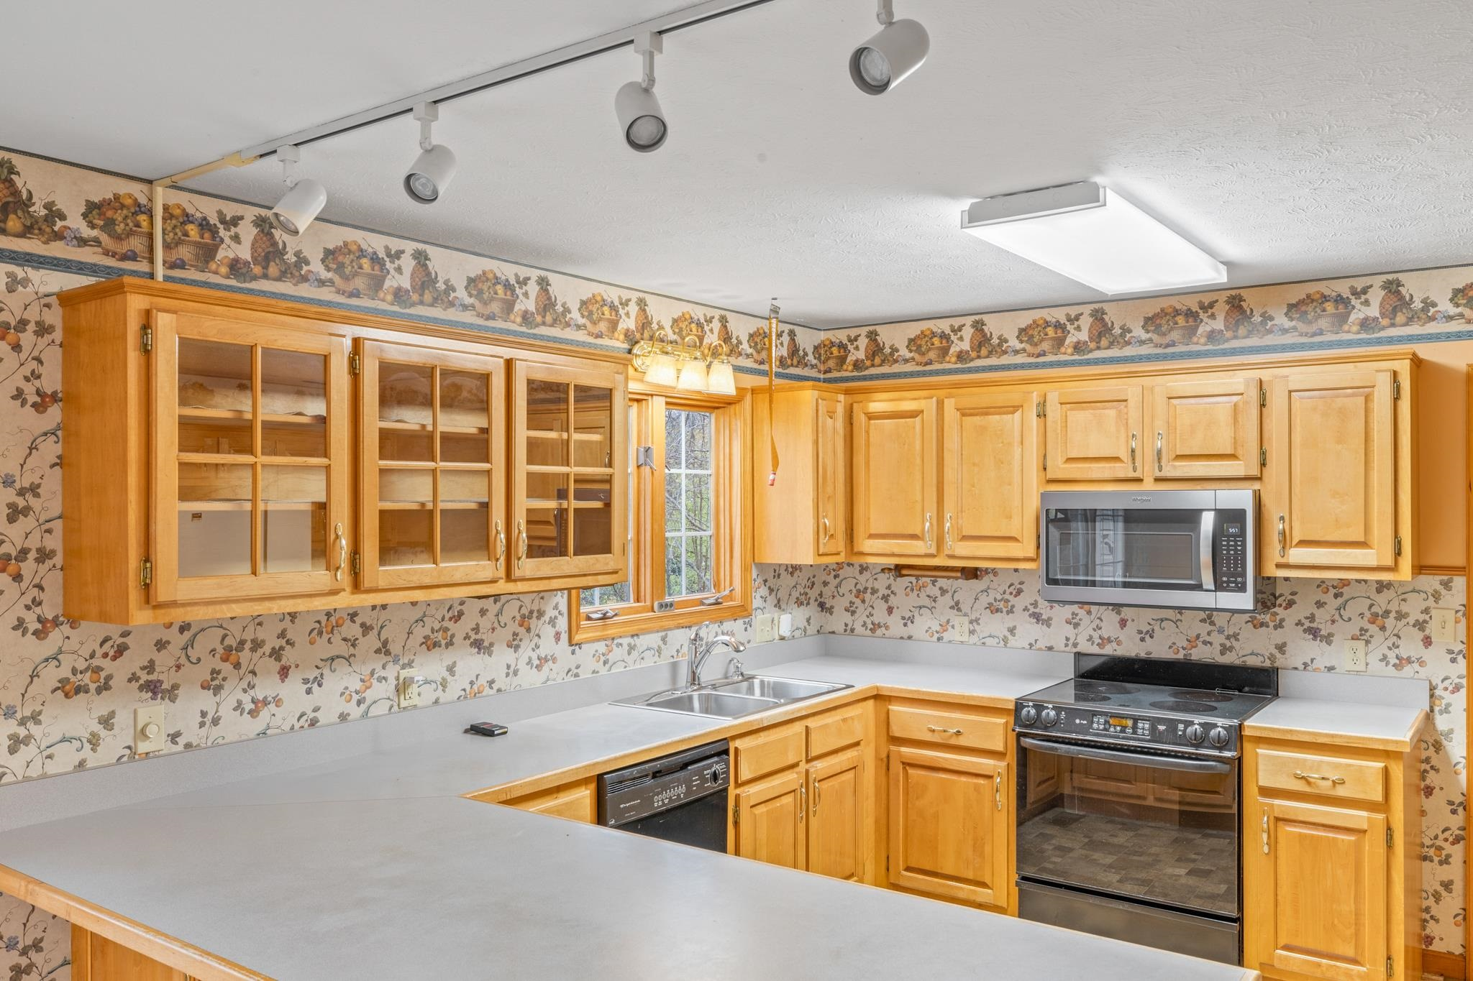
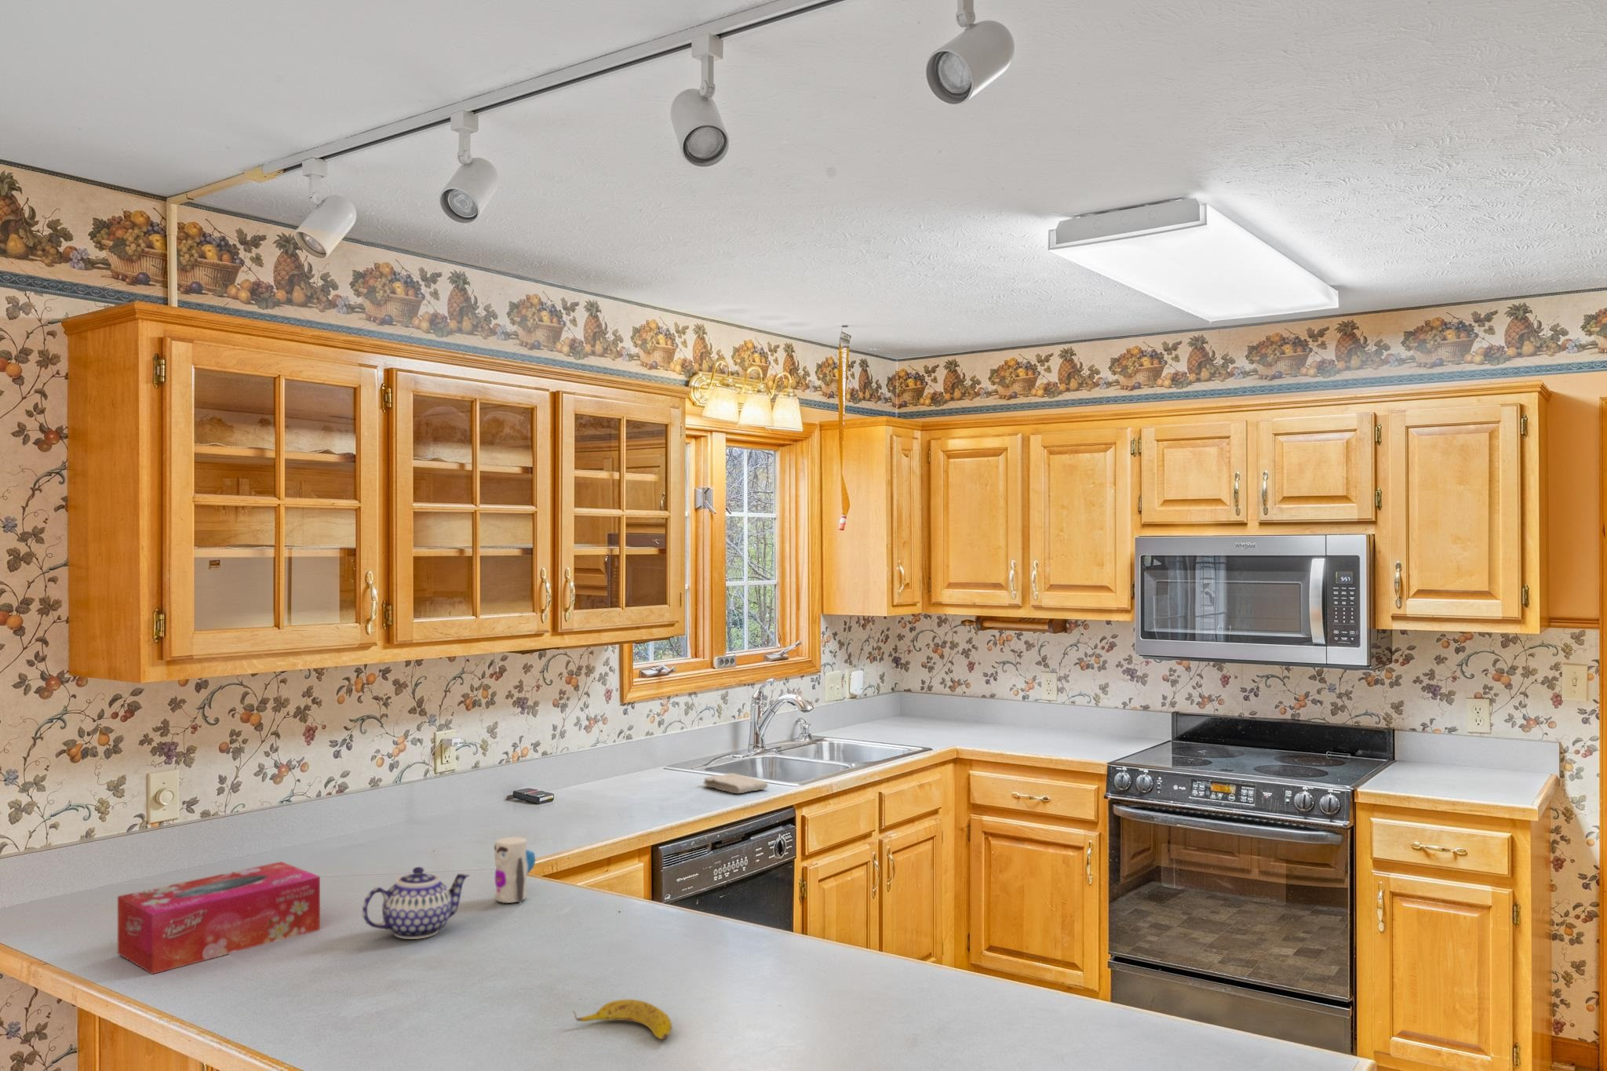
+ banana [572,999,673,1040]
+ washcloth [703,772,769,794]
+ teapot [362,867,471,940]
+ tissue box [117,861,321,975]
+ toy [493,837,536,905]
